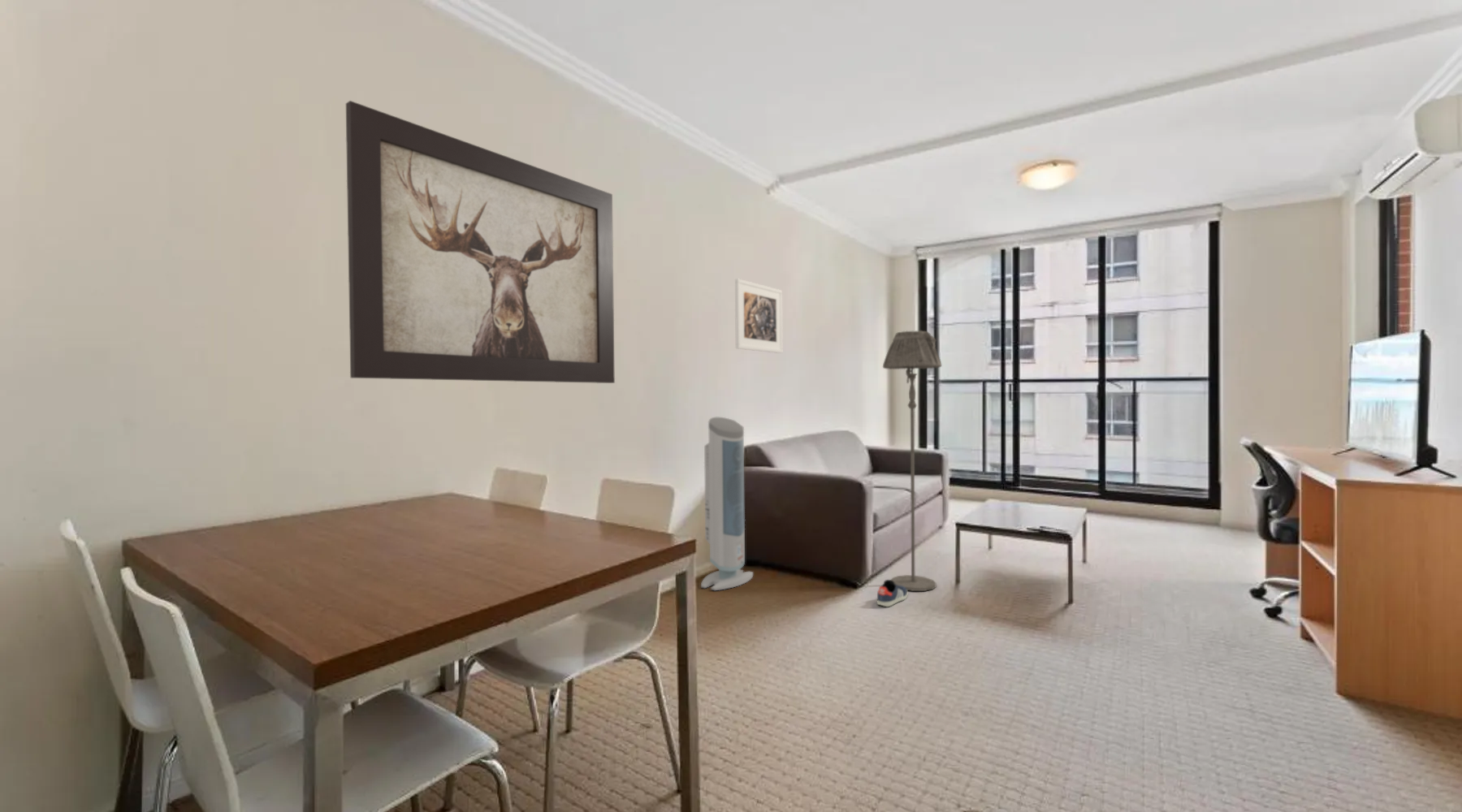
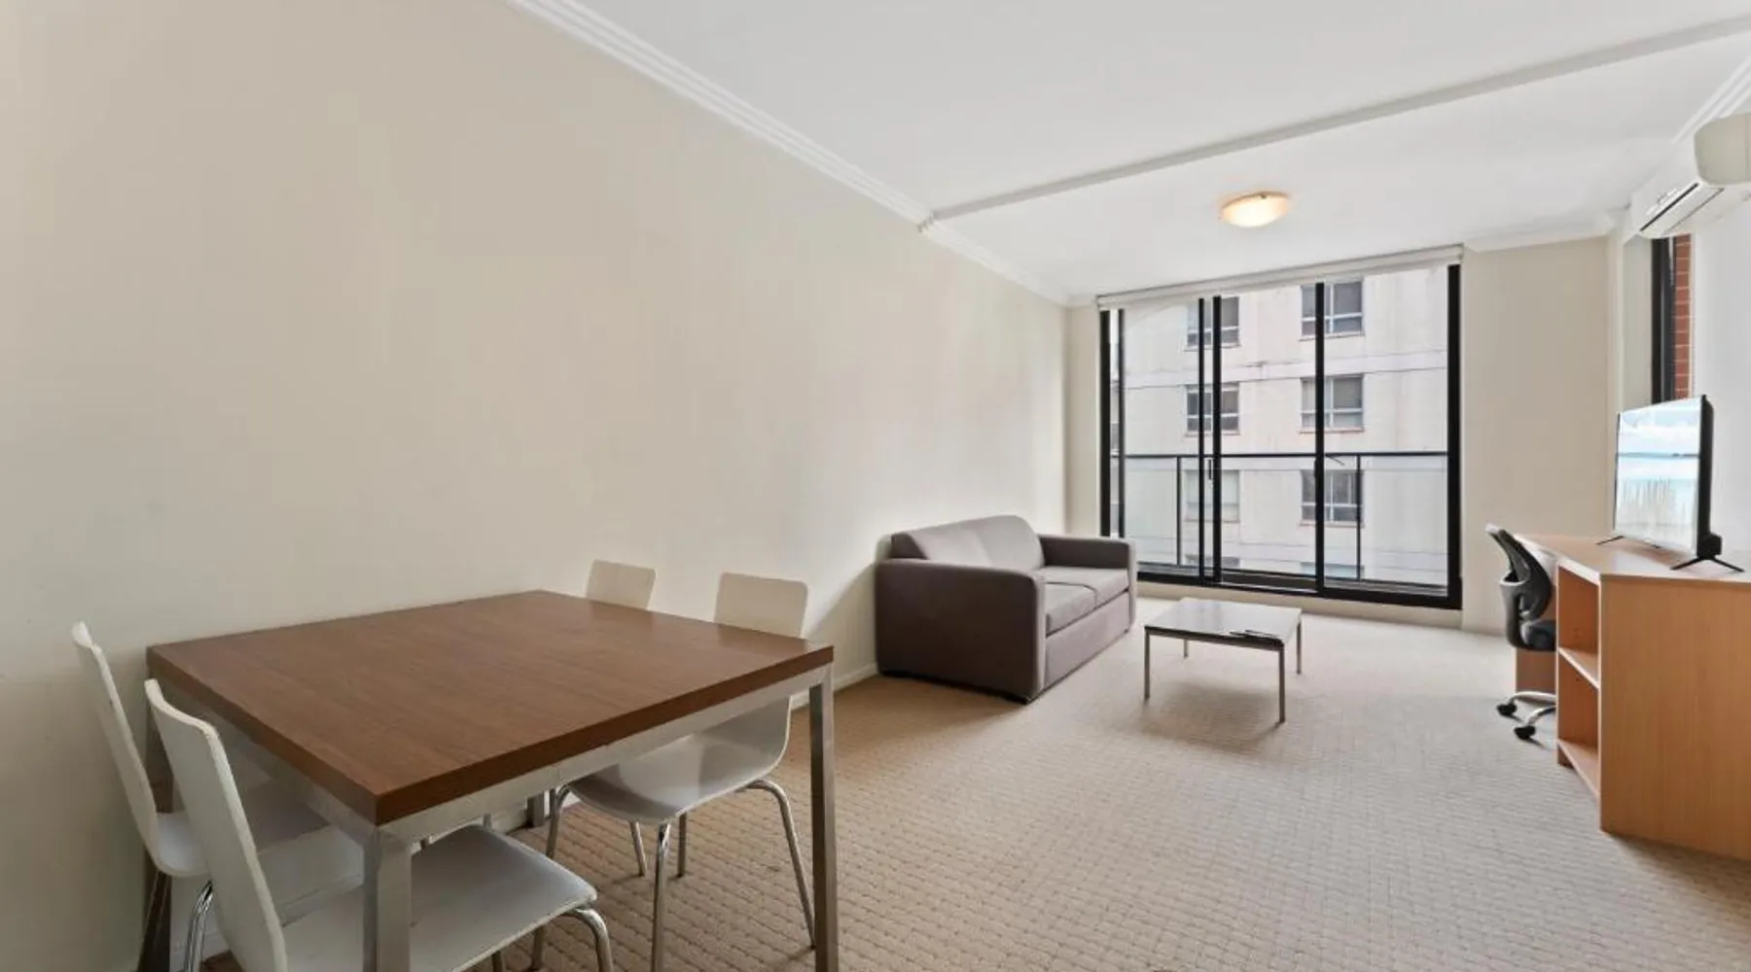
- air purifier [700,417,754,591]
- wall art [345,100,616,384]
- floor lamp [882,330,943,592]
- sneaker [876,579,908,607]
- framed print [734,278,783,354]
